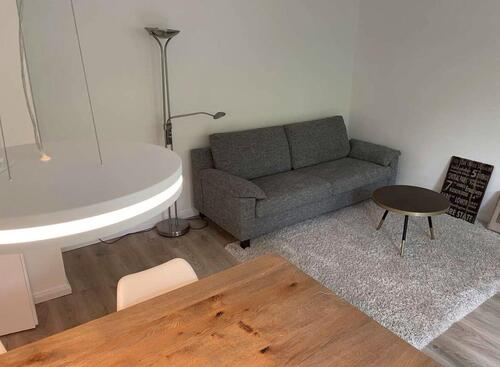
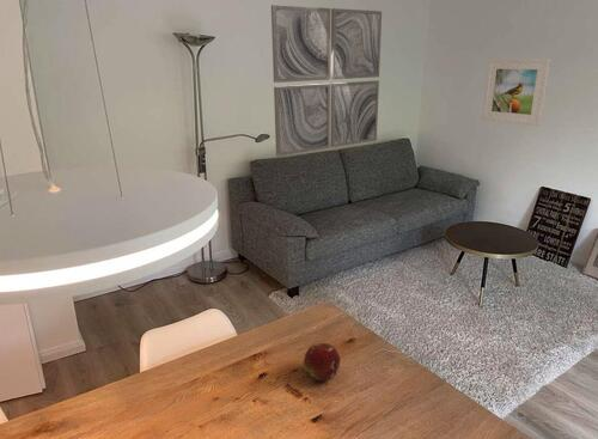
+ wall art [270,4,383,158]
+ fruit [303,342,341,382]
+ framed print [481,57,551,127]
